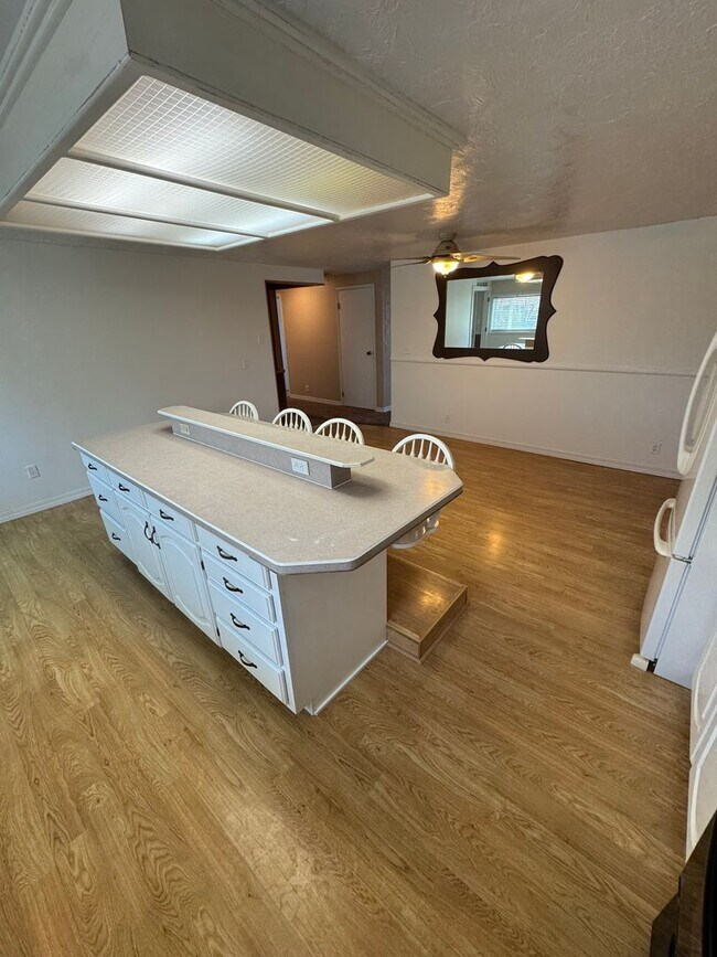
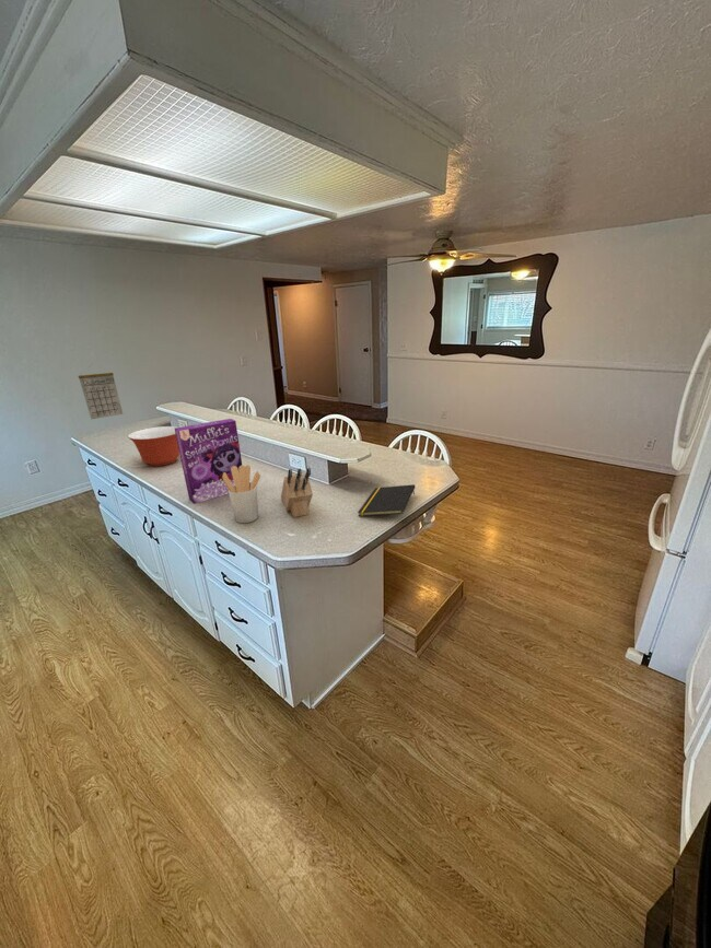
+ notepad [357,483,416,517]
+ cereal box [175,418,243,505]
+ knife block [280,467,314,518]
+ calendar [78,364,124,420]
+ utensil holder [222,464,261,524]
+ mixing bowl [127,425,180,467]
